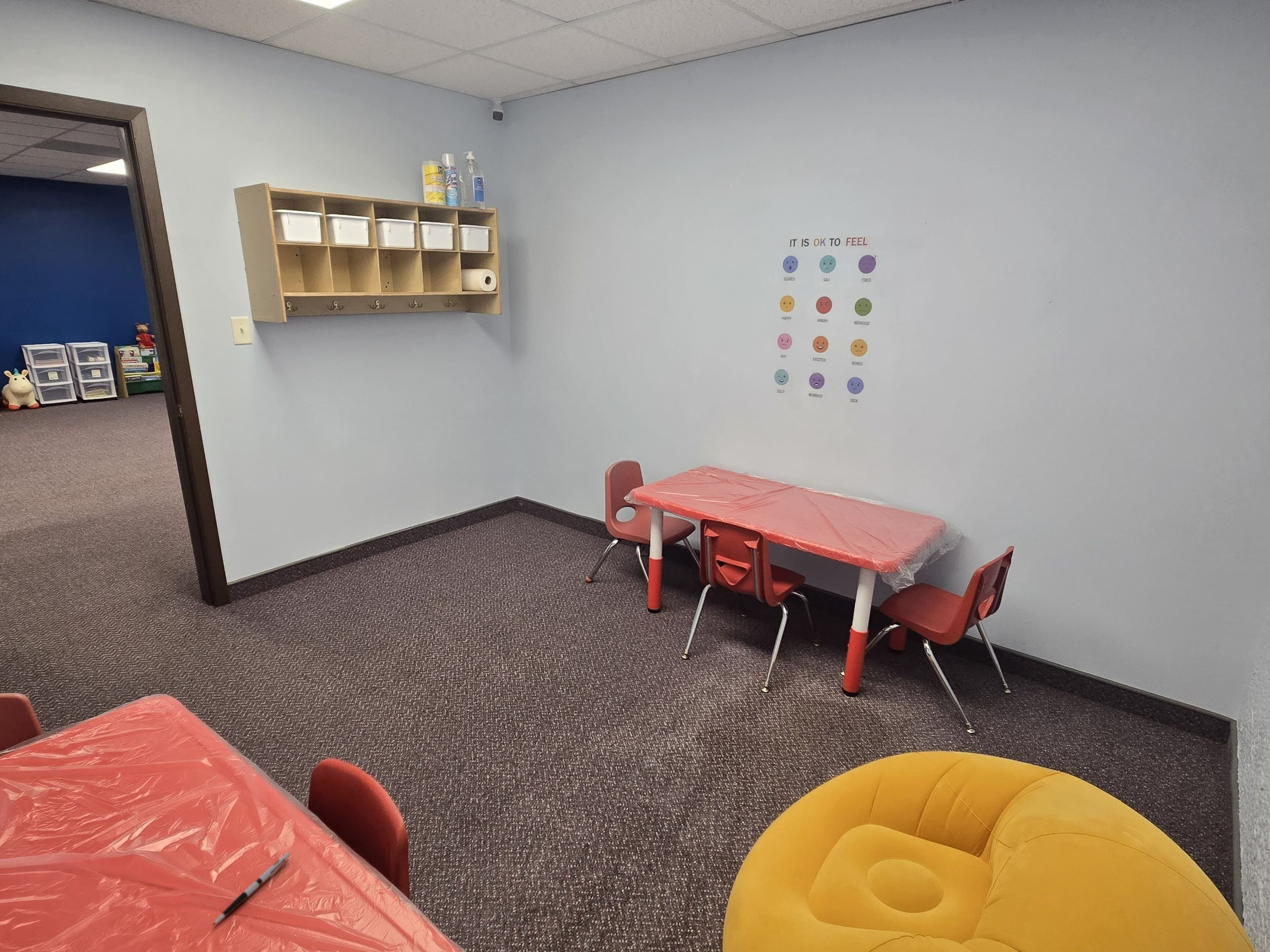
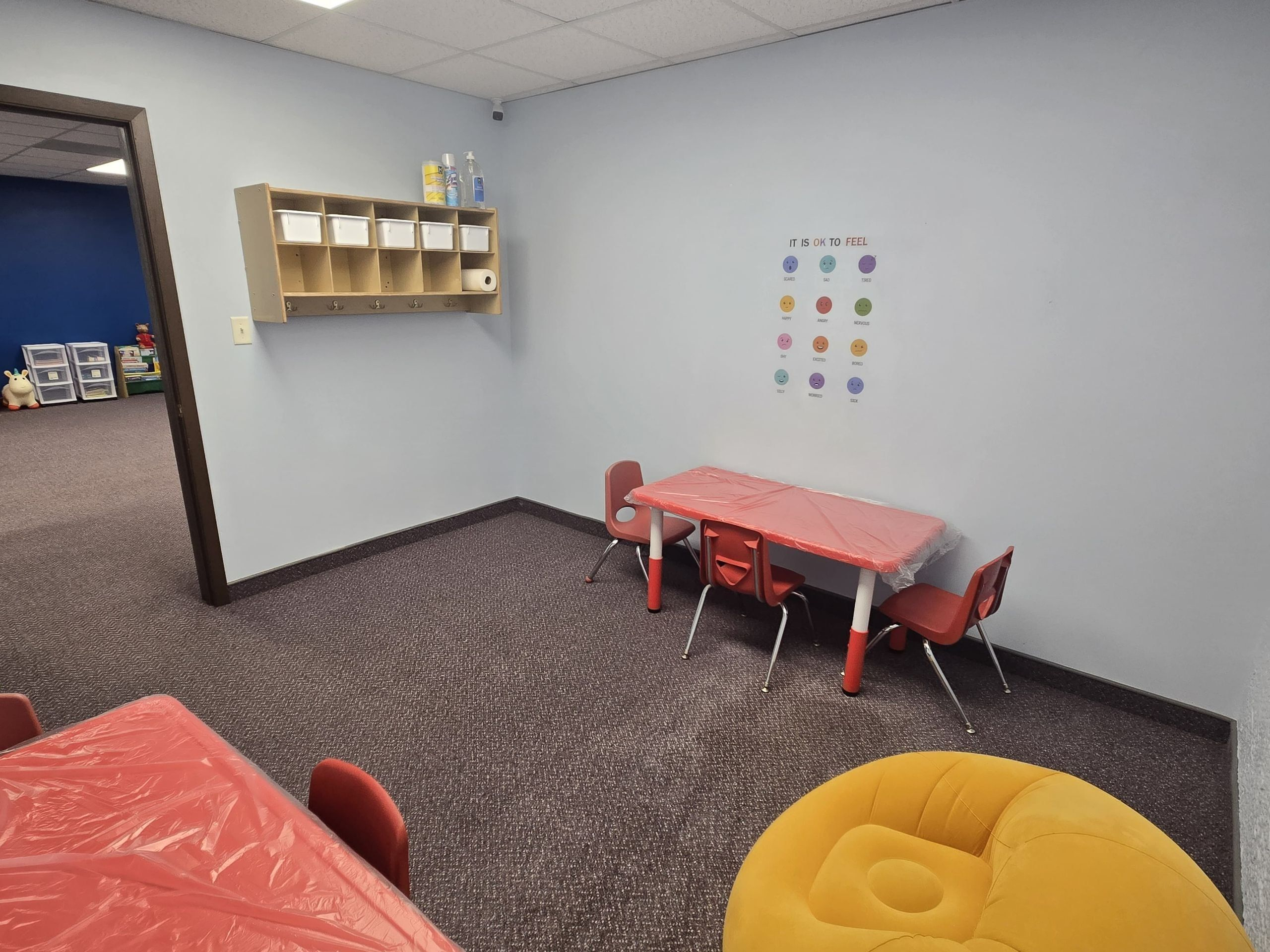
- pen [211,852,290,926]
